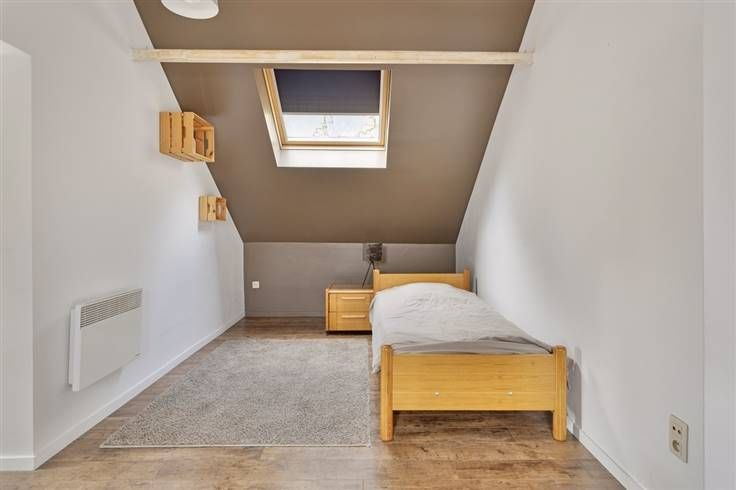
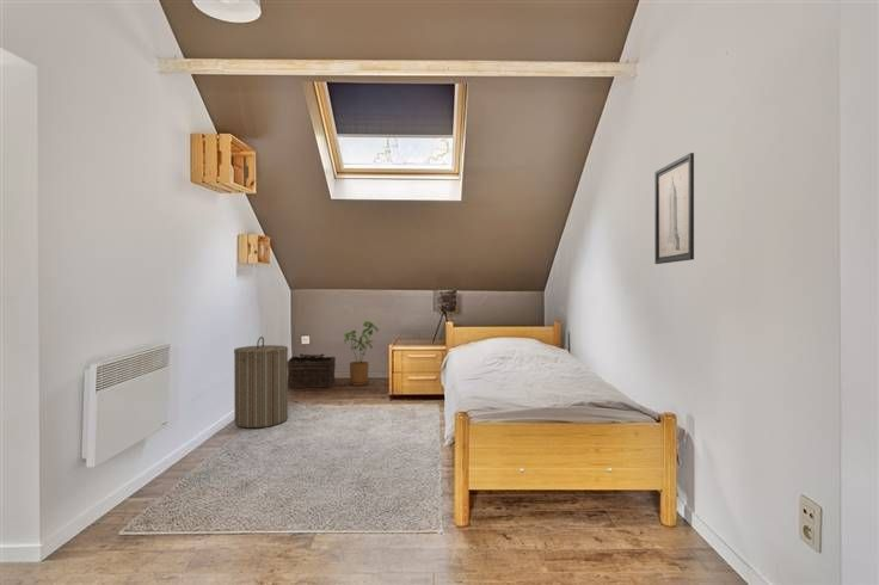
+ laundry hamper [233,335,289,429]
+ basket [288,352,337,389]
+ house plant [343,320,380,387]
+ wall art [653,152,695,265]
